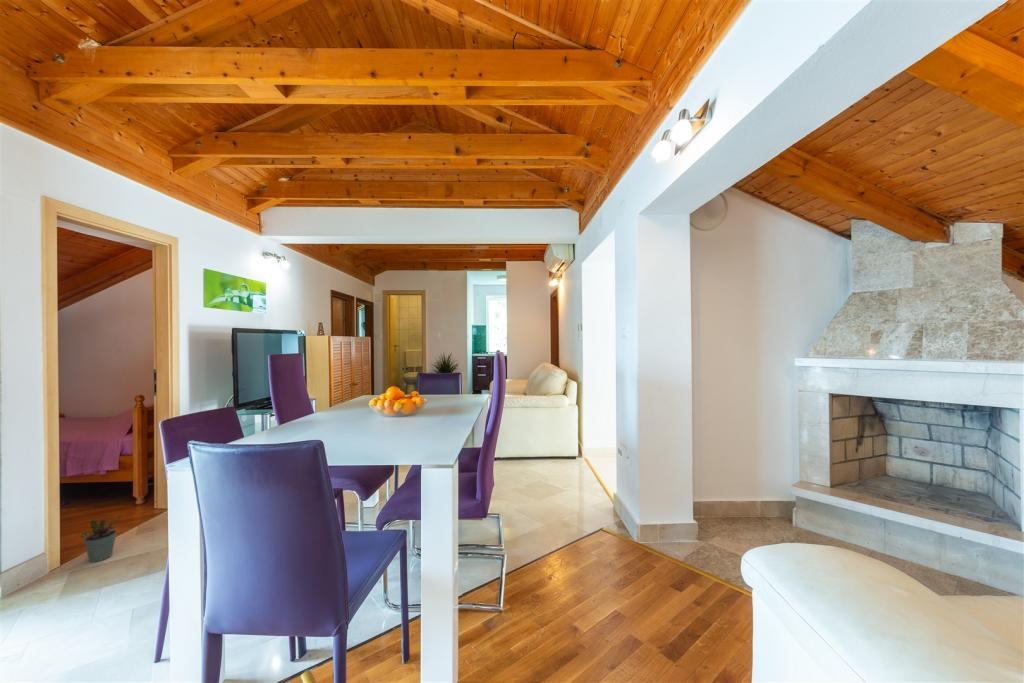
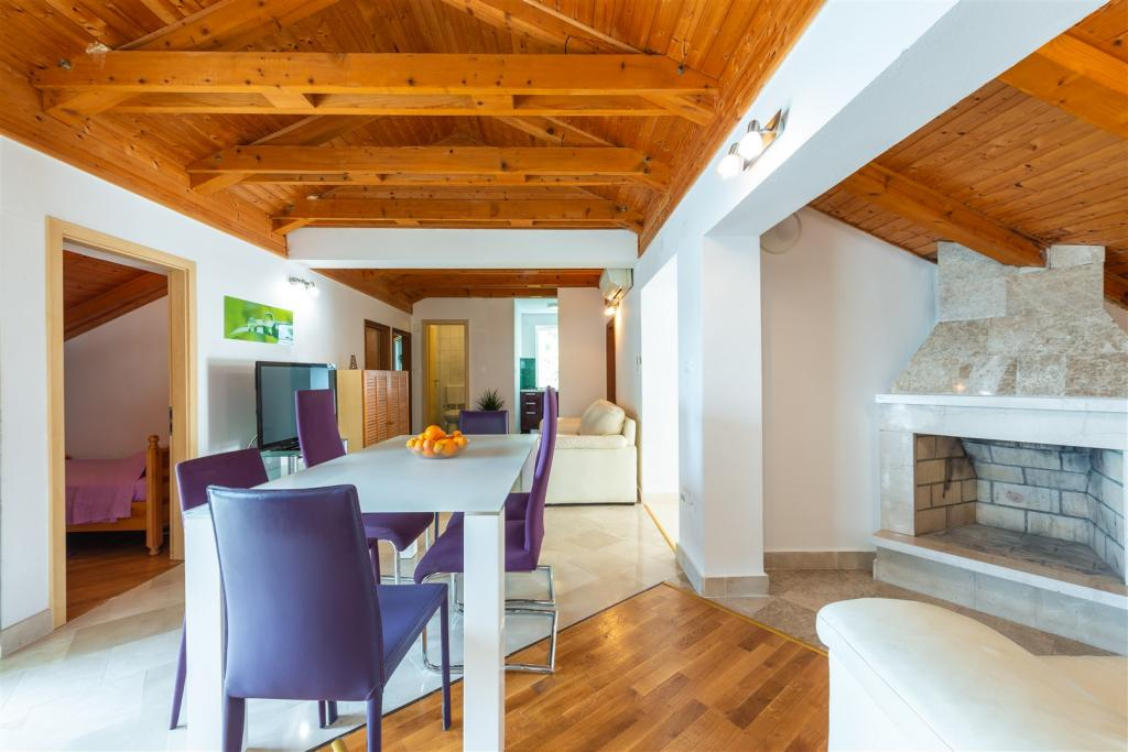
- potted plant [80,514,123,563]
